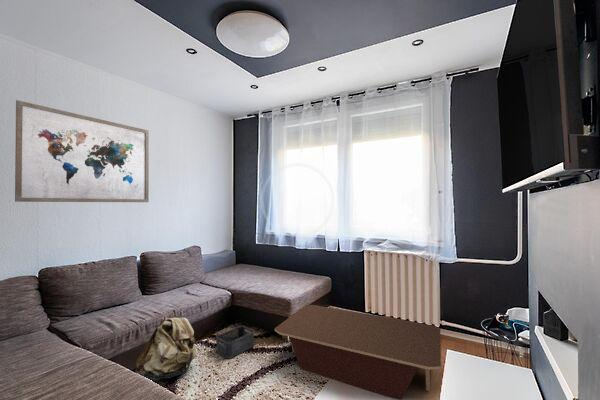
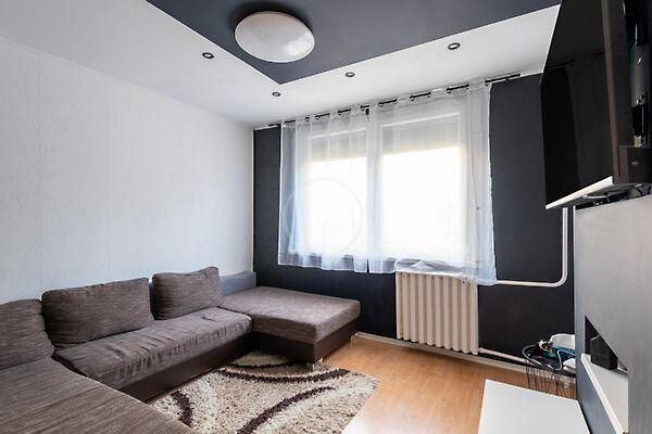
- coffee table [274,304,442,400]
- storage bin [215,325,255,360]
- wall art [14,99,150,203]
- backpack [135,309,197,381]
